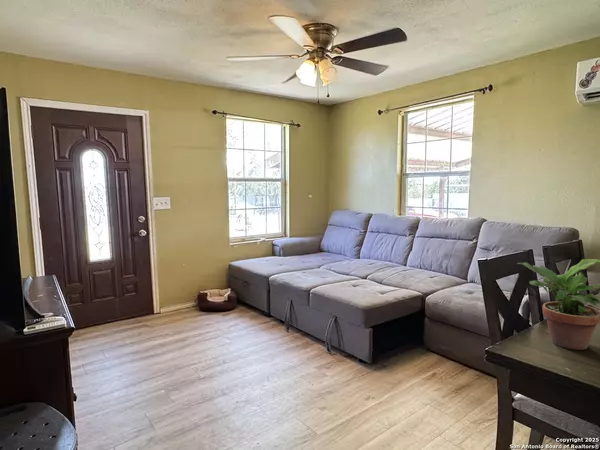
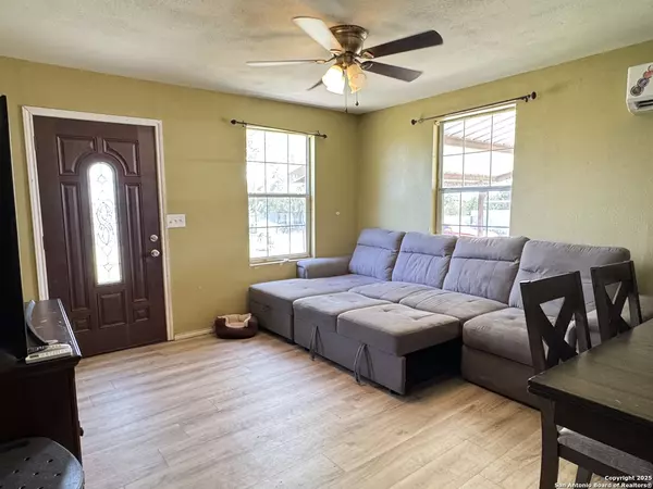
- potted plant [516,258,600,351]
